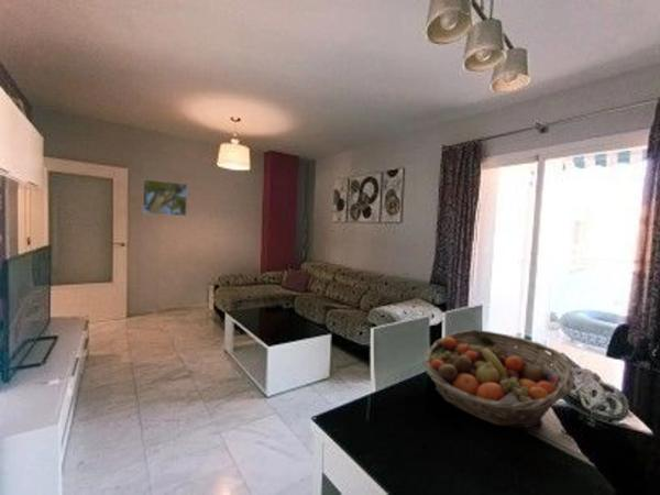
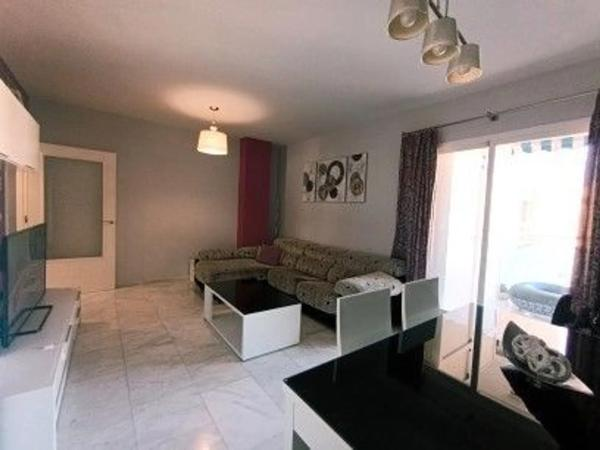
- fruit basket [422,329,575,429]
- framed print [142,178,188,217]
